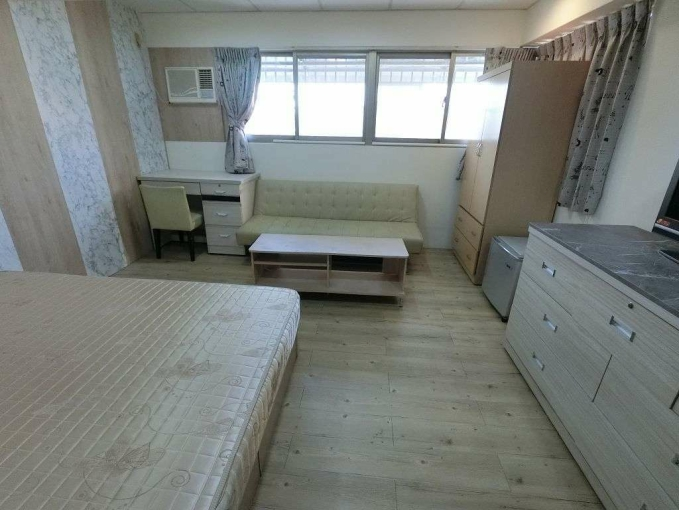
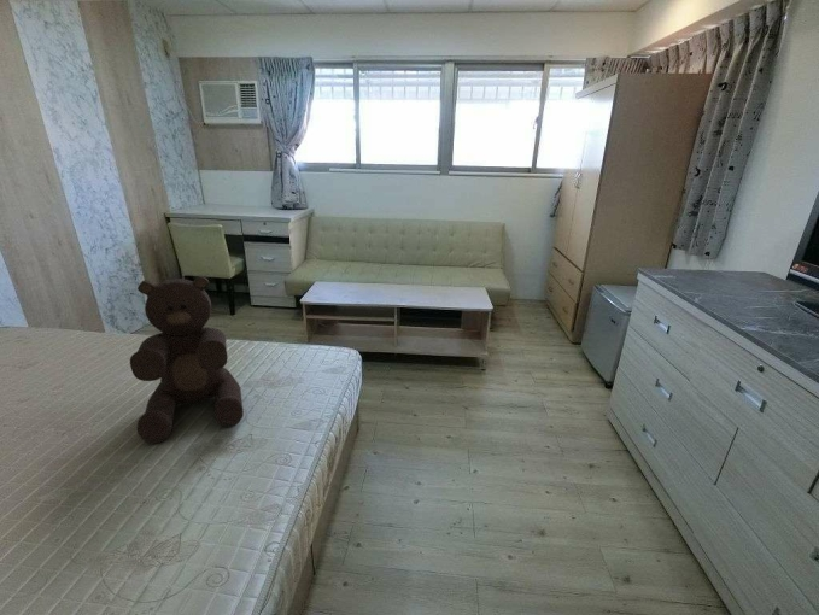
+ teddy bear [129,275,245,445]
